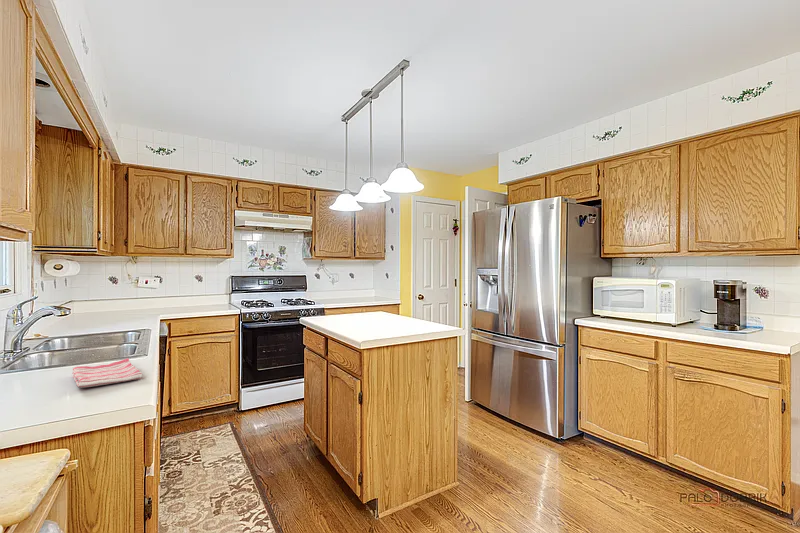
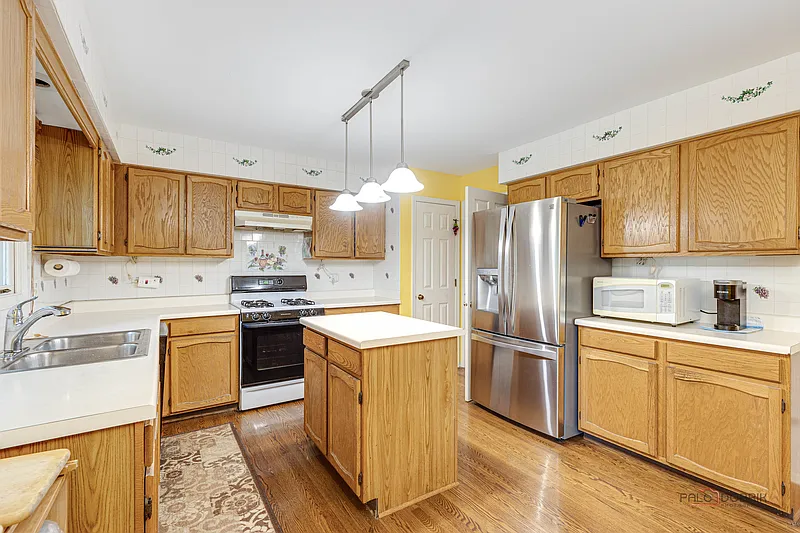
- dish towel [71,357,143,388]
